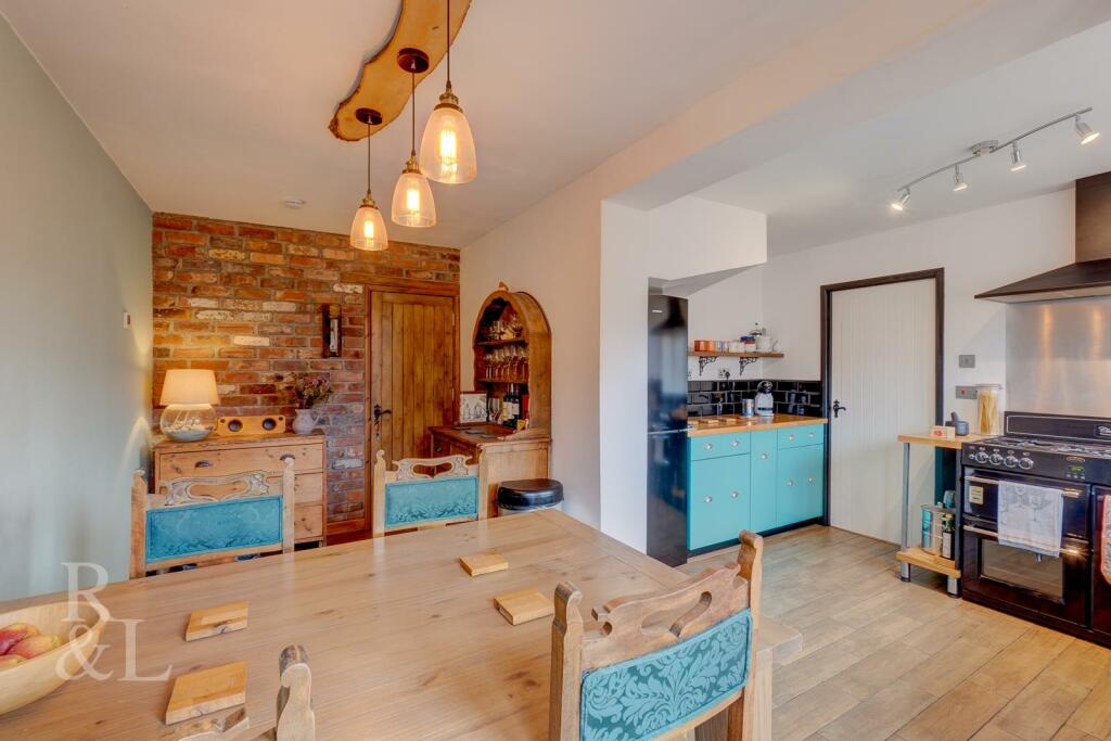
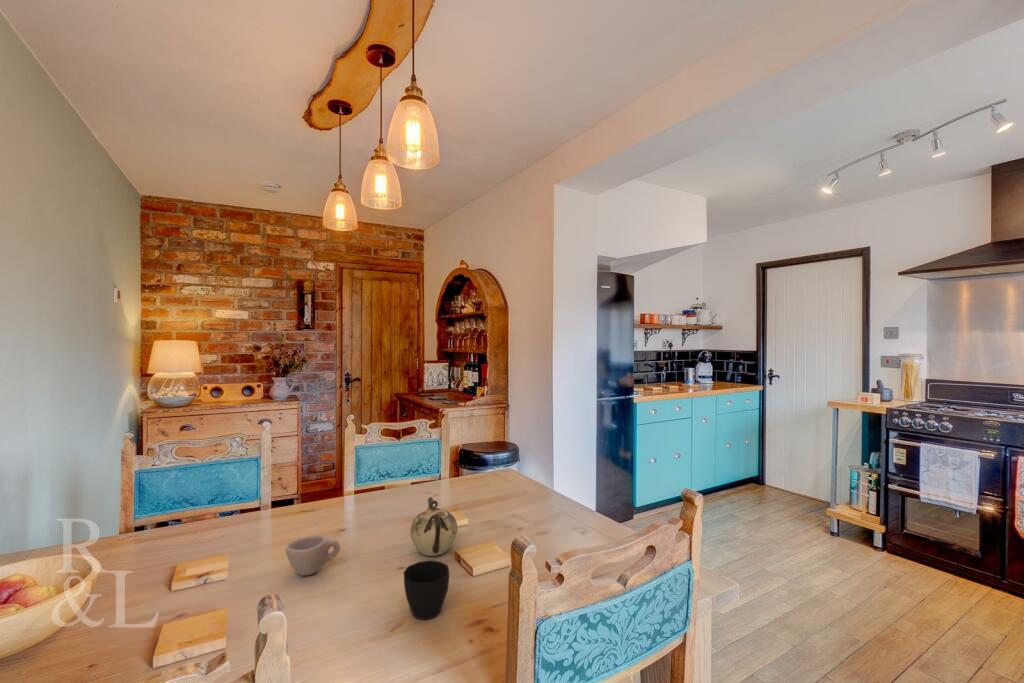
+ cup [403,559,450,621]
+ teapot [409,496,458,557]
+ cup [285,535,341,576]
